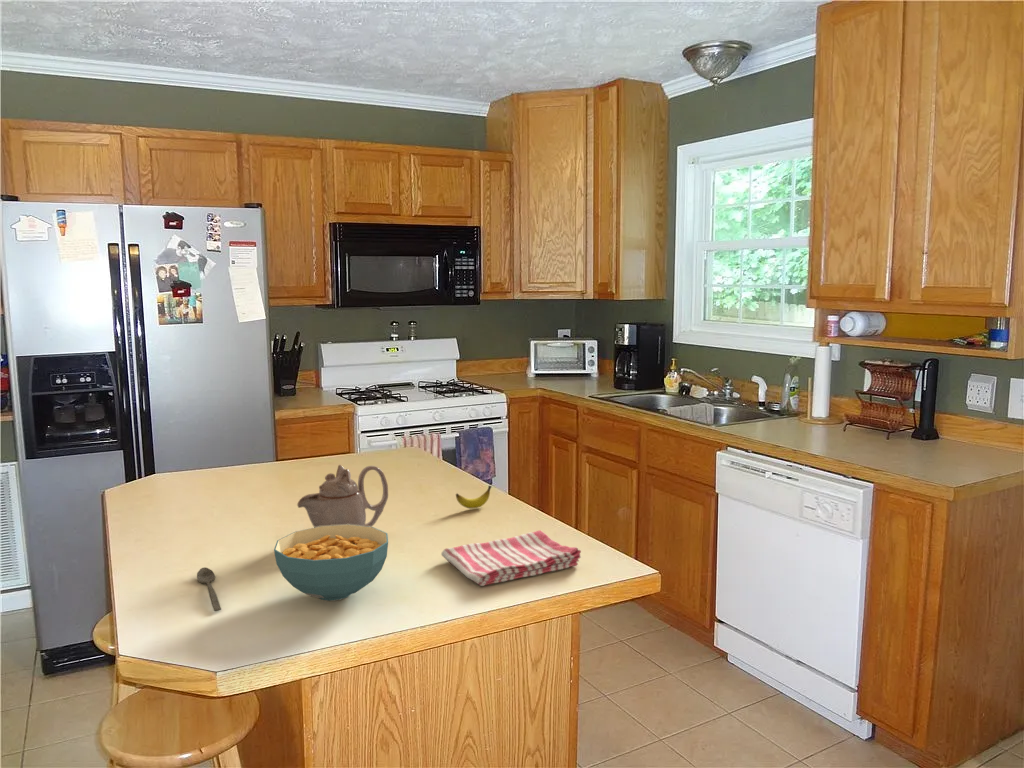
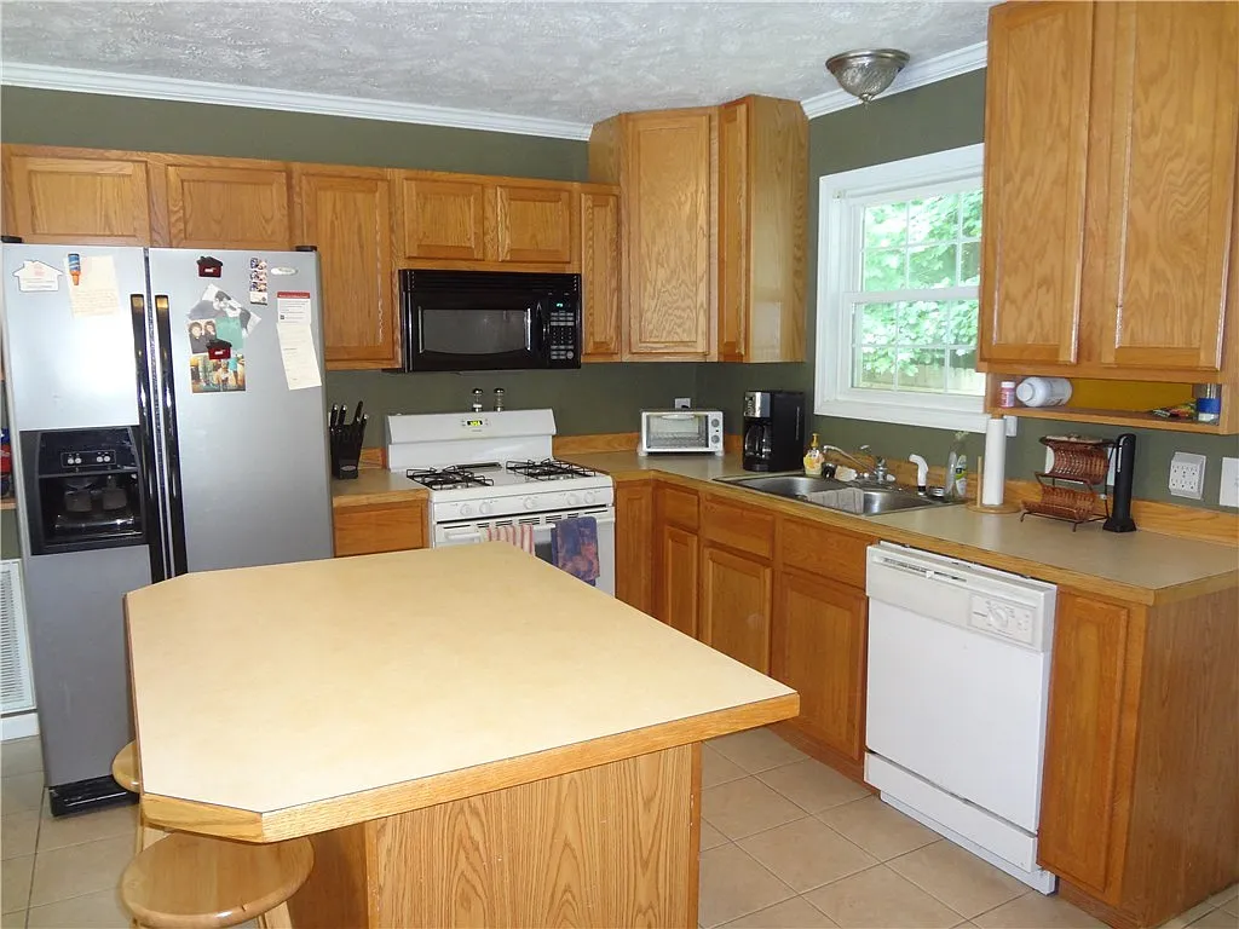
- spoon [196,566,222,612]
- dish towel [440,529,582,587]
- teapot [296,464,389,528]
- cereal bowl [273,524,389,602]
- banana [455,484,493,509]
